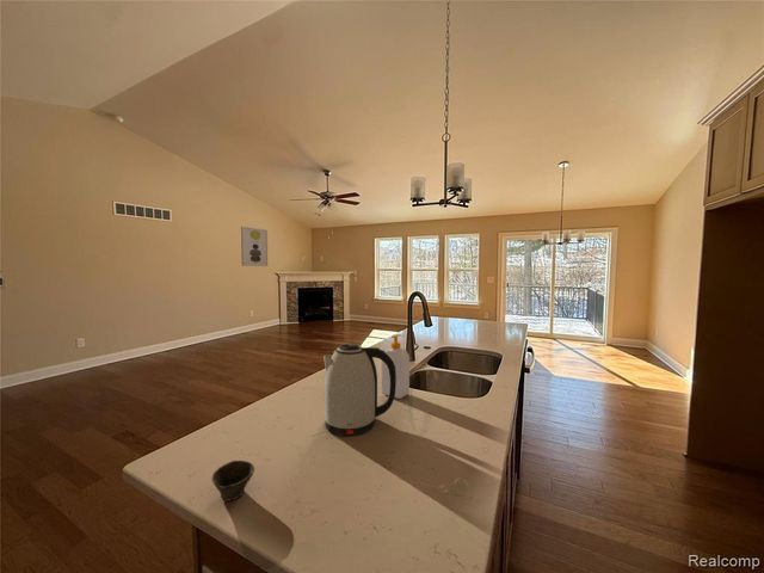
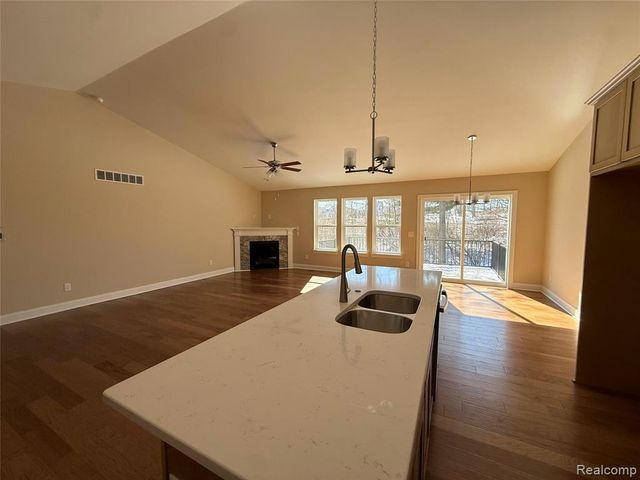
- wall art [240,226,269,267]
- soap bottle [380,333,411,400]
- kettle [322,343,396,437]
- cup [210,460,255,503]
